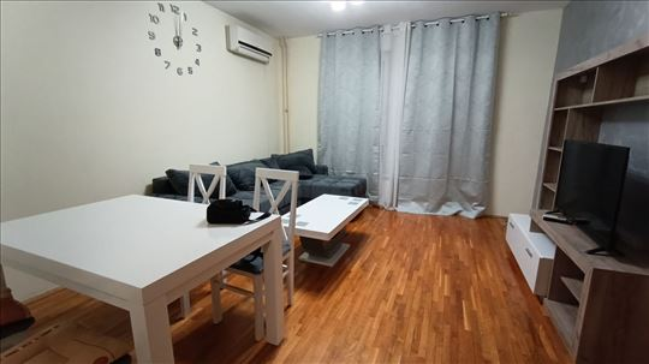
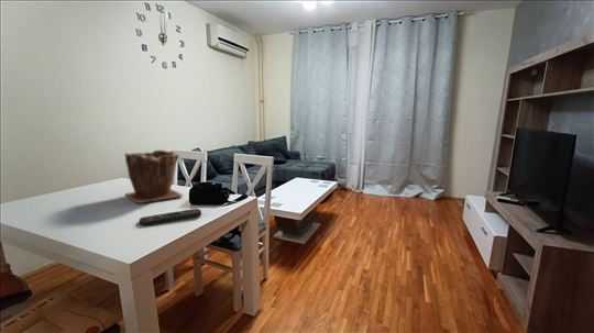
+ remote control [139,208,202,227]
+ plant pot [124,148,185,204]
